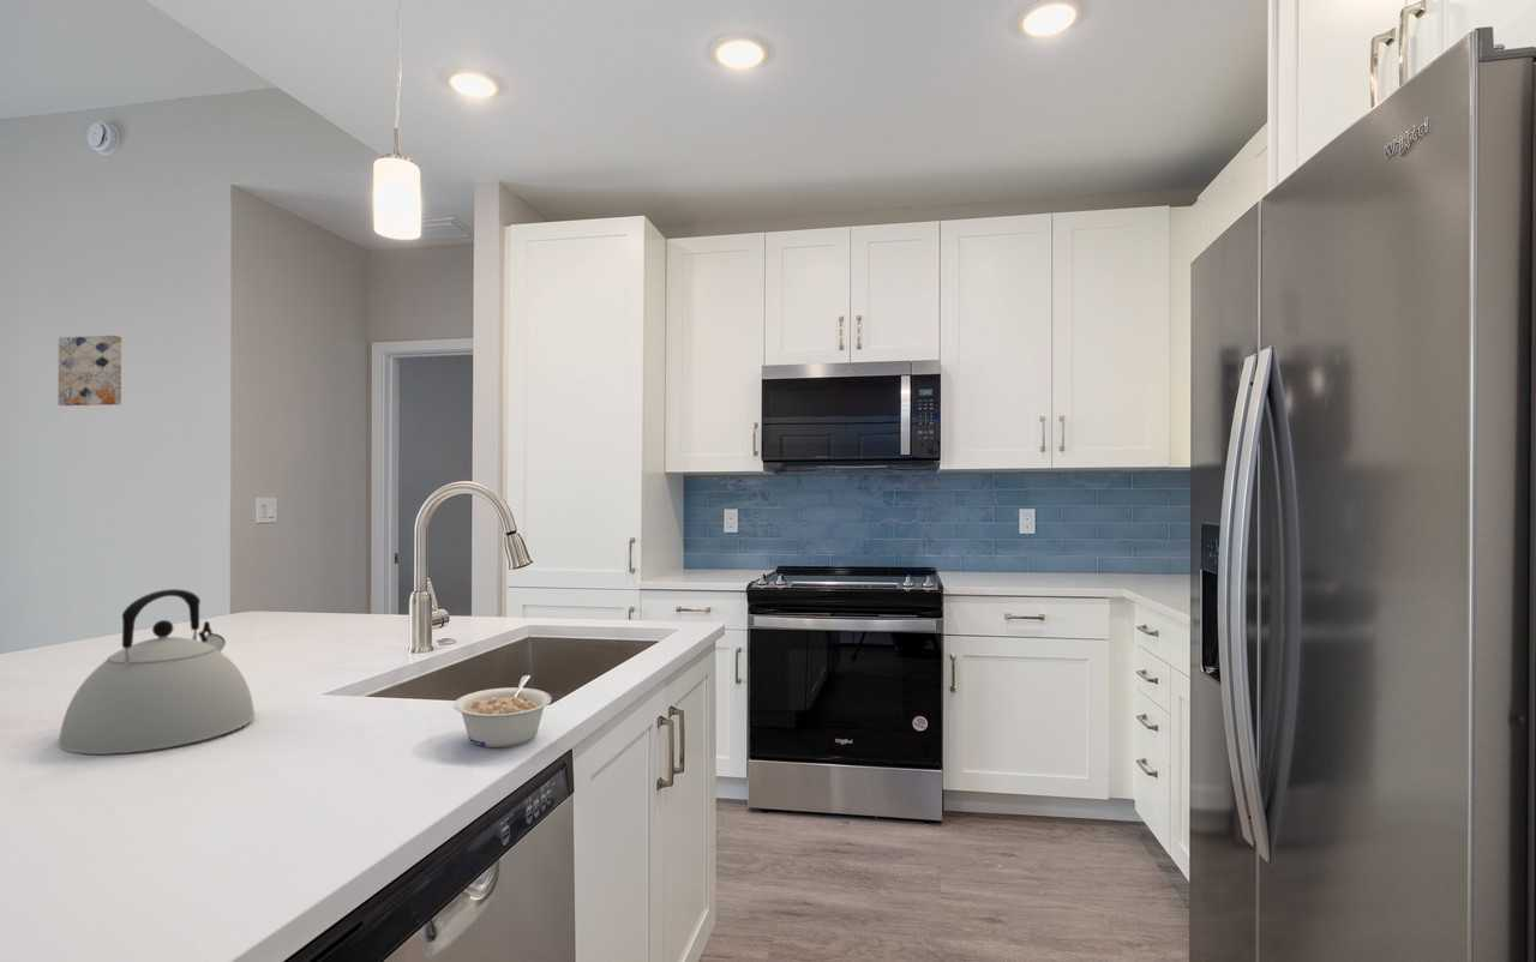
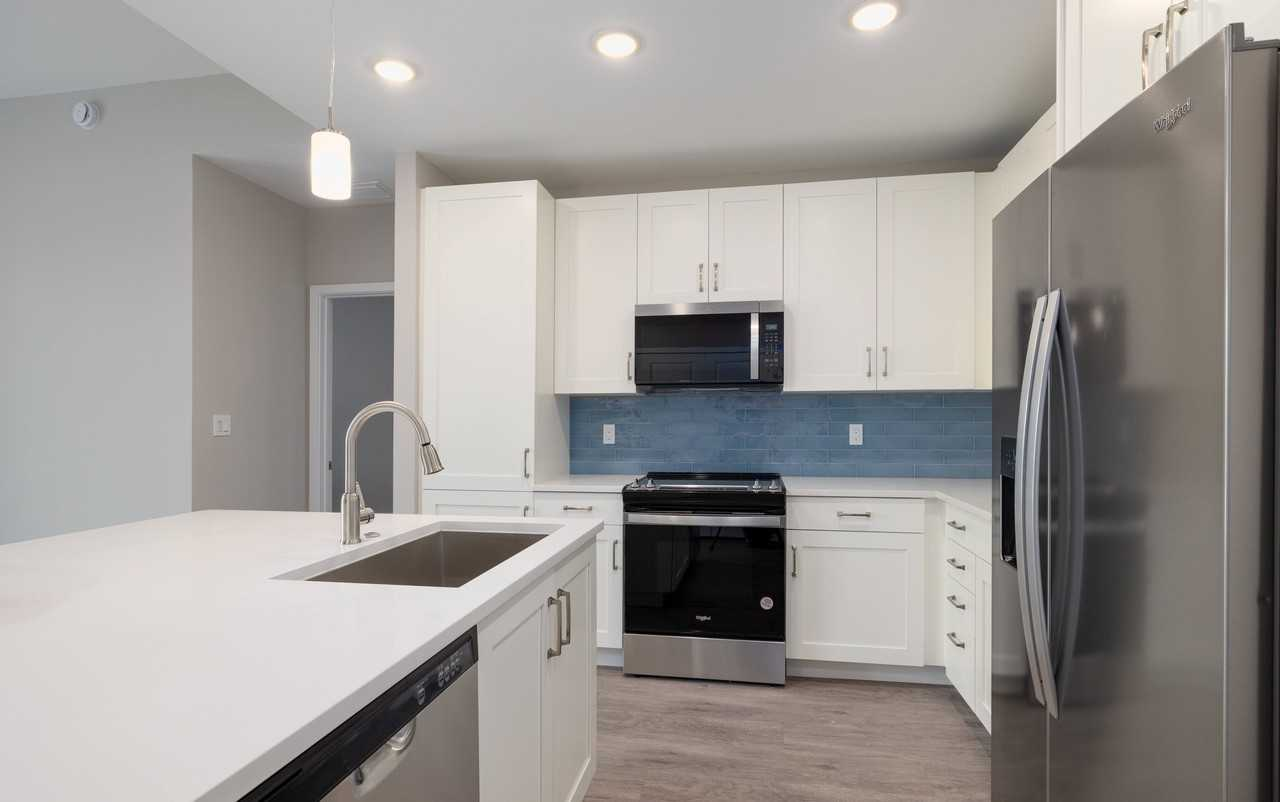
- wall art [58,335,122,407]
- legume [452,674,553,748]
- kettle [56,588,256,756]
